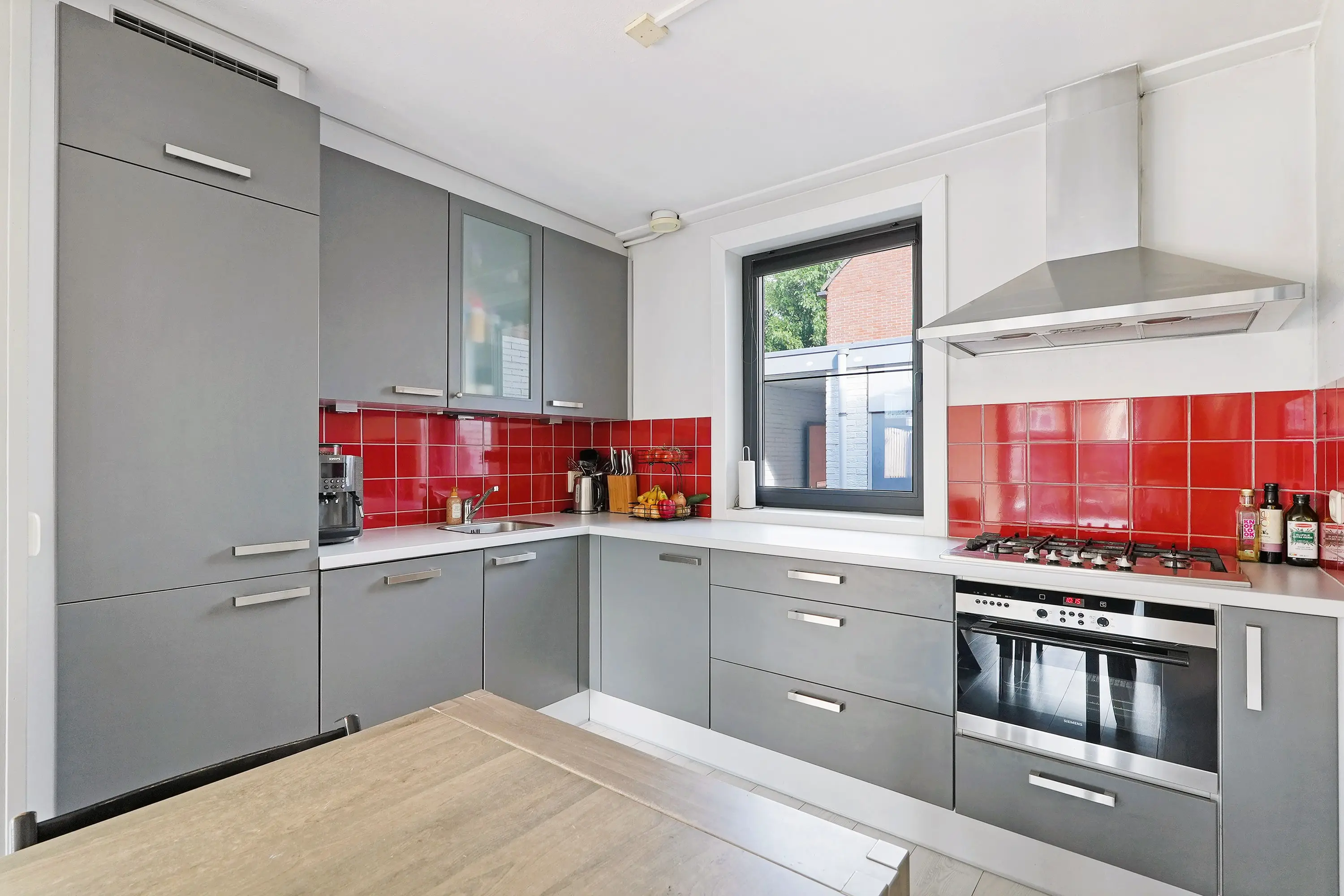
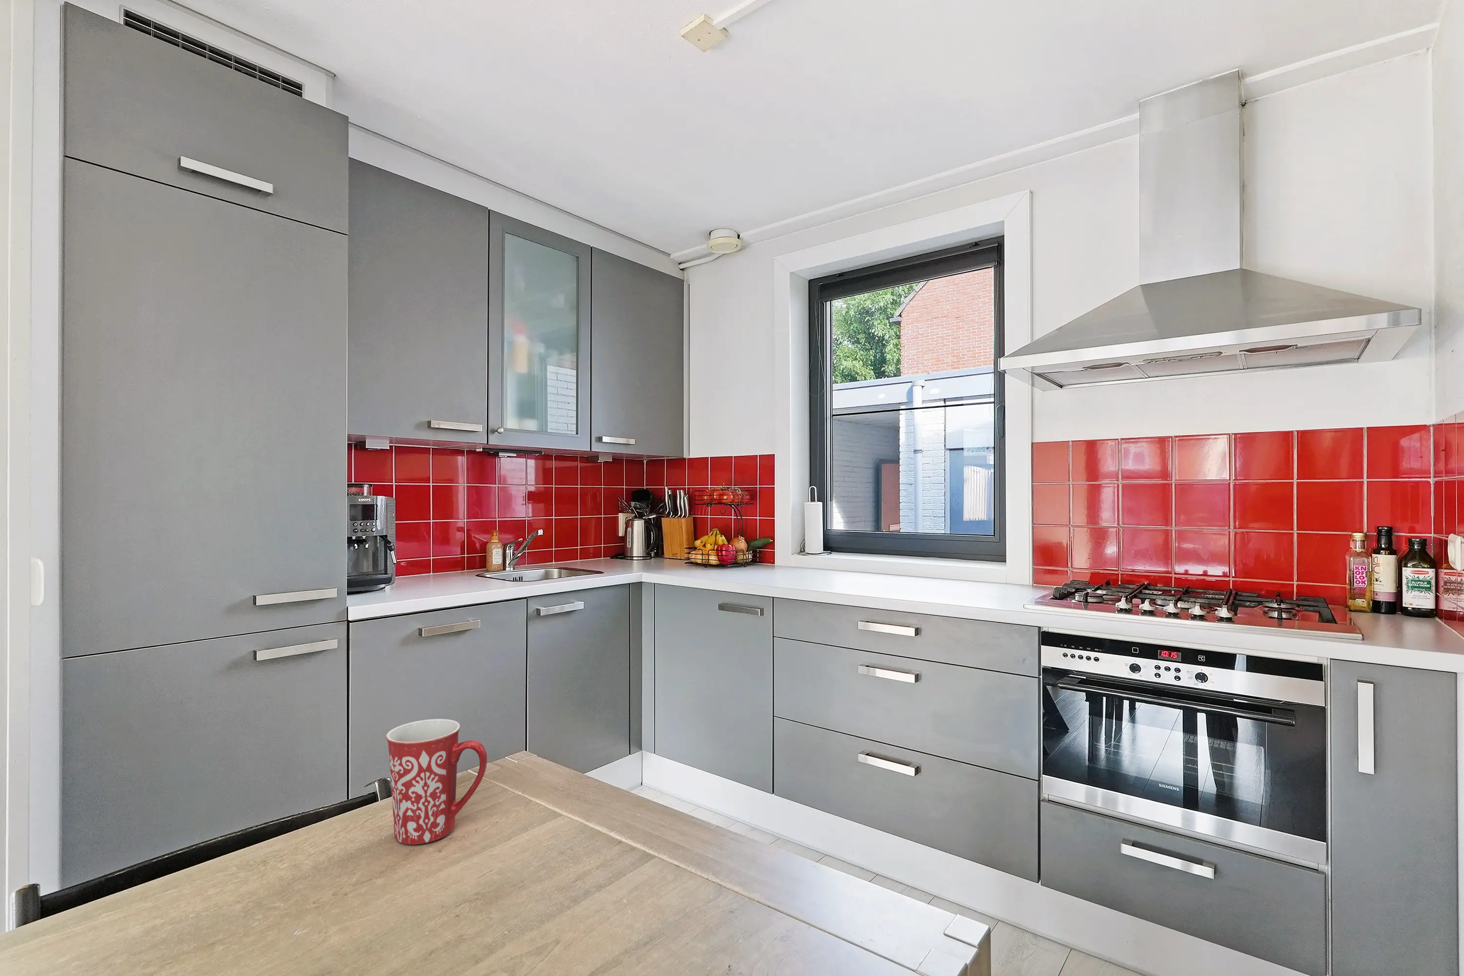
+ mug [386,718,488,845]
